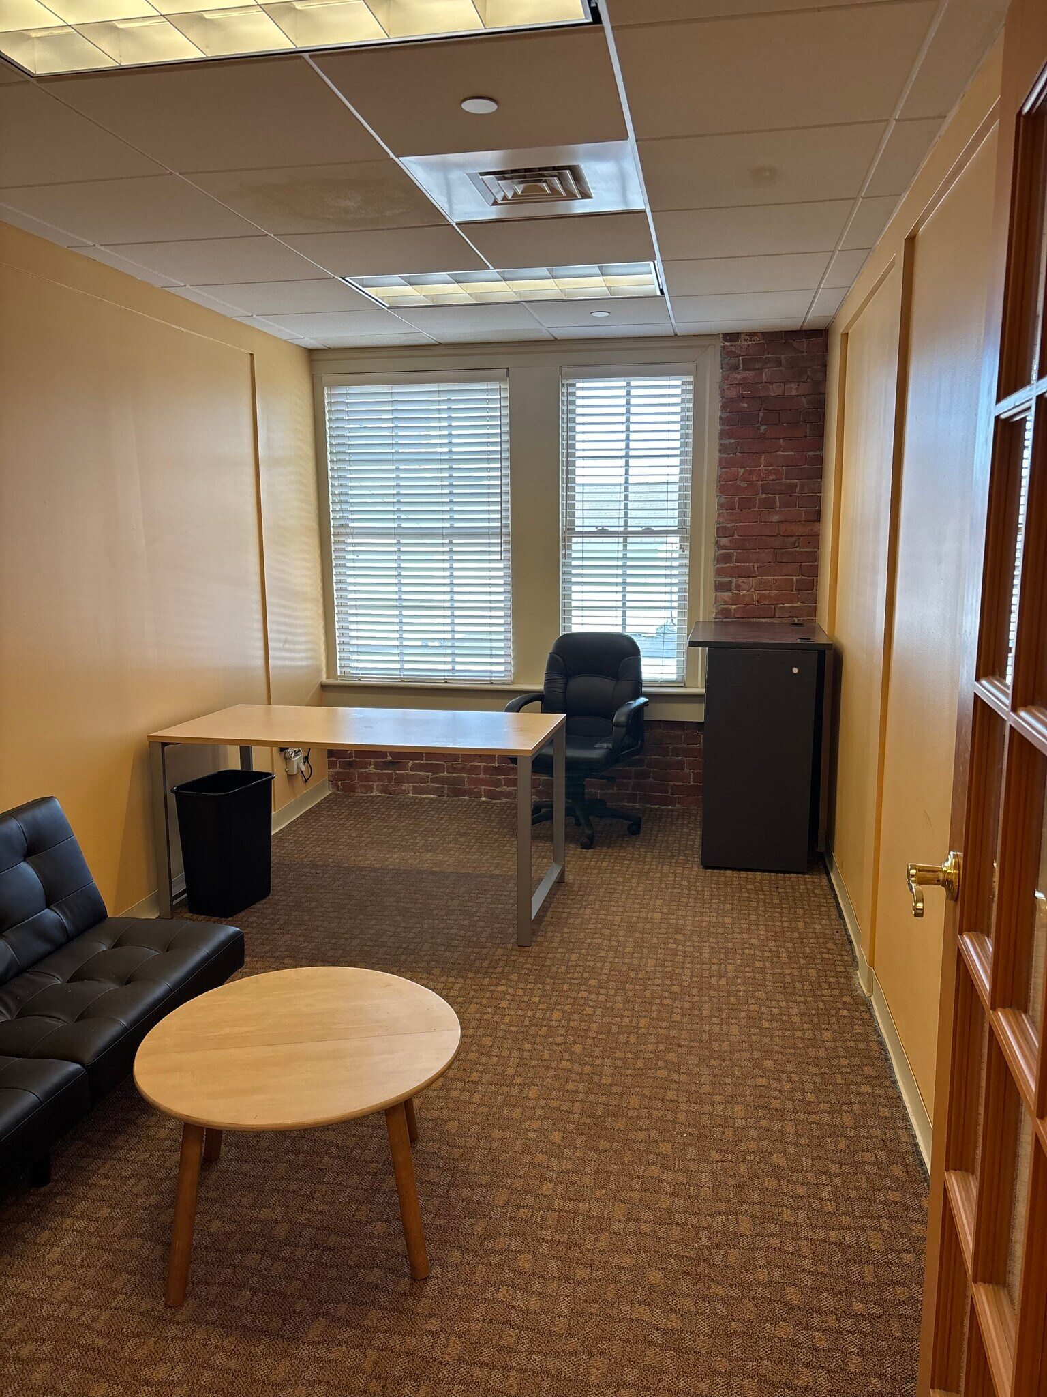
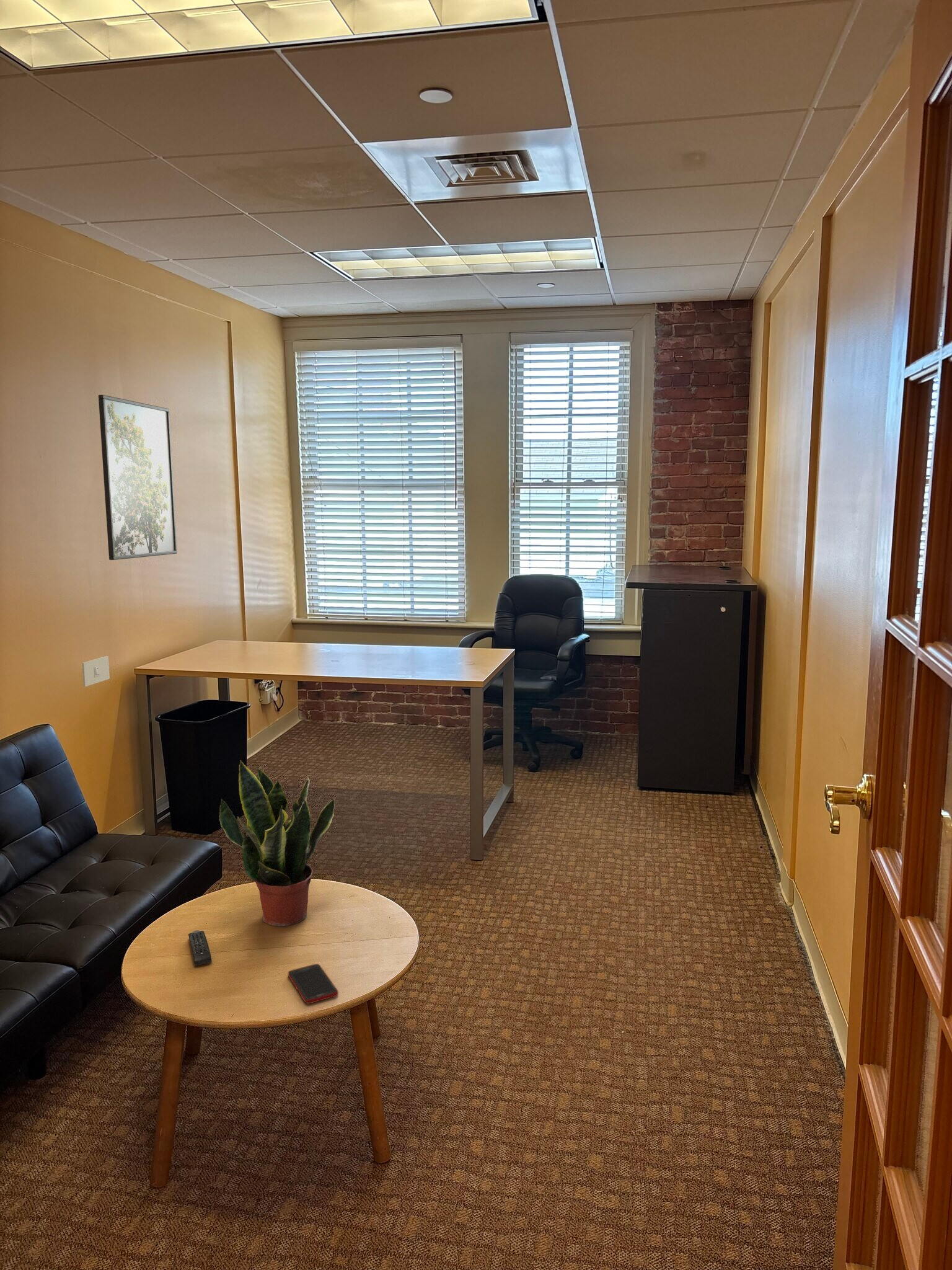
+ light switch [82,655,110,687]
+ potted plant [219,760,335,926]
+ cell phone [288,963,339,1005]
+ remote control [188,930,213,966]
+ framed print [98,394,178,561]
